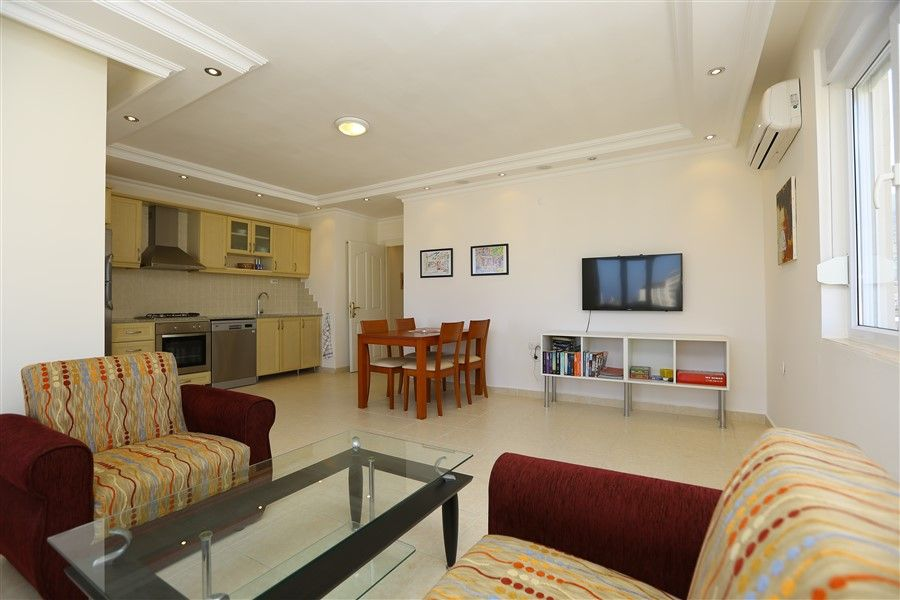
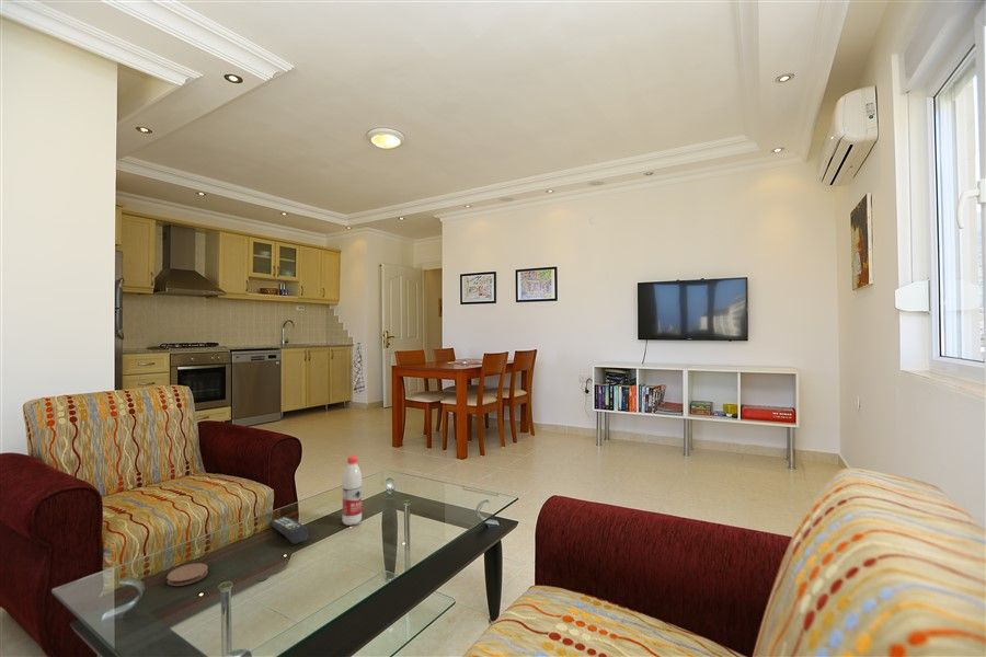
+ water bottle [341,454,363,527]
+ remote control [268,516,309,545]
+ coaster [167,563,209,587]
